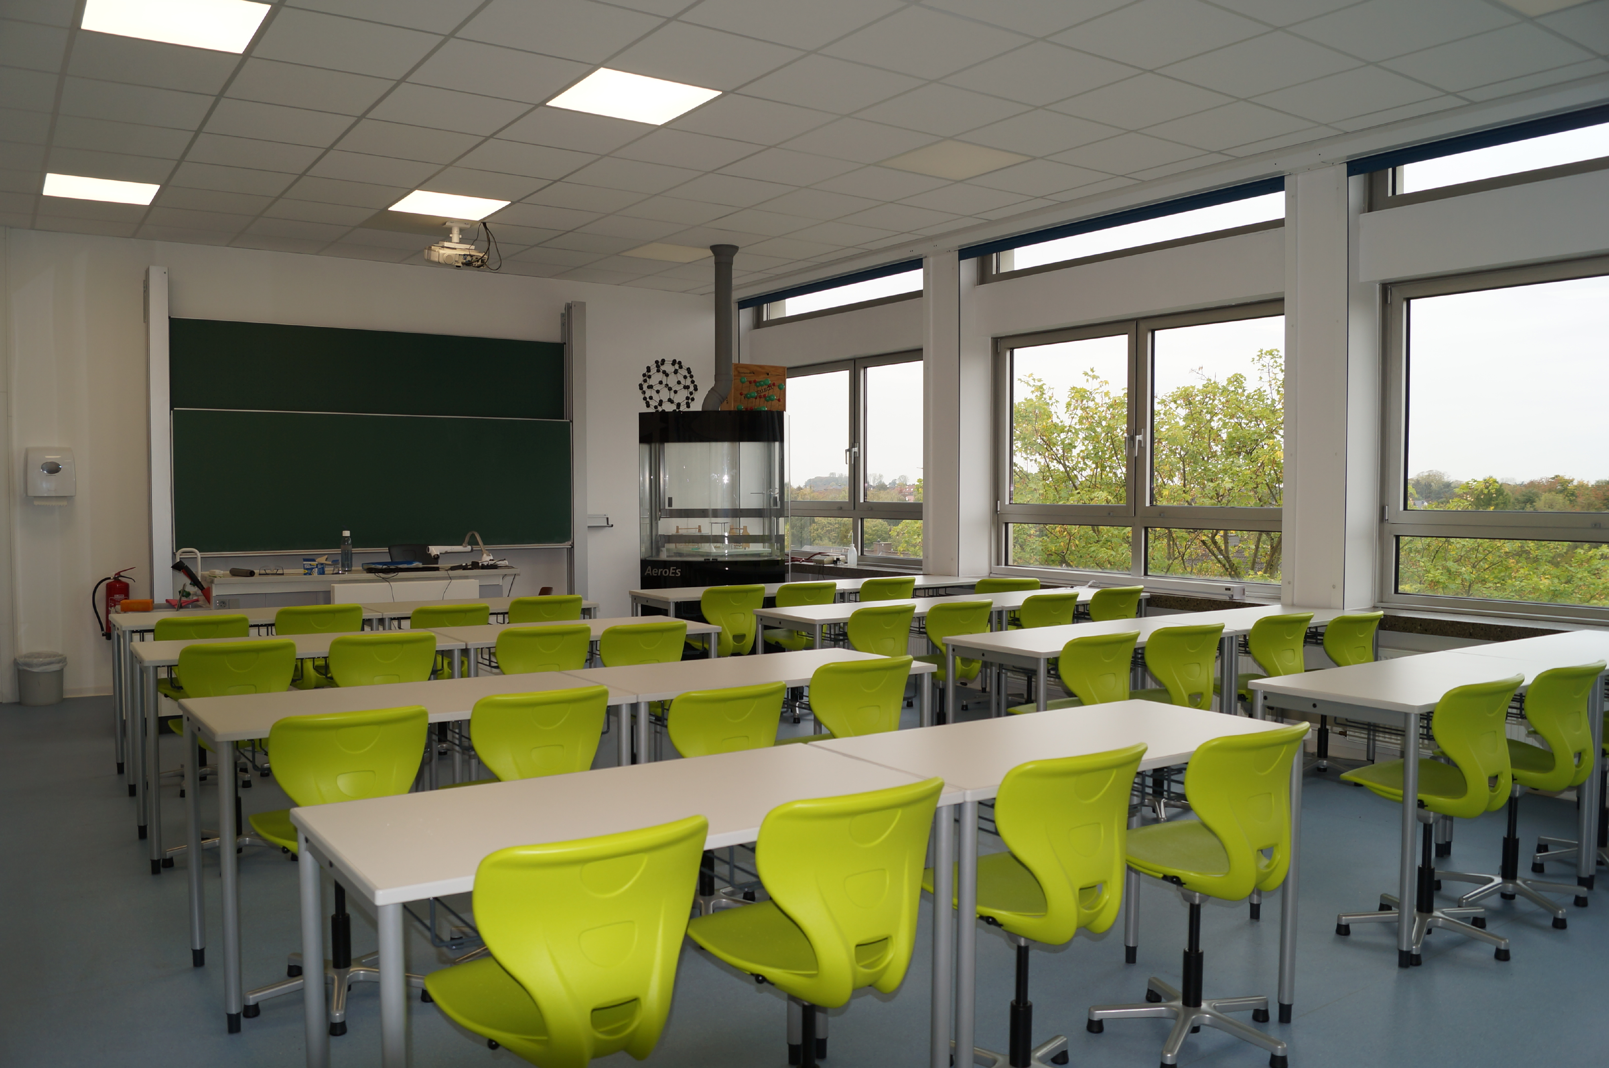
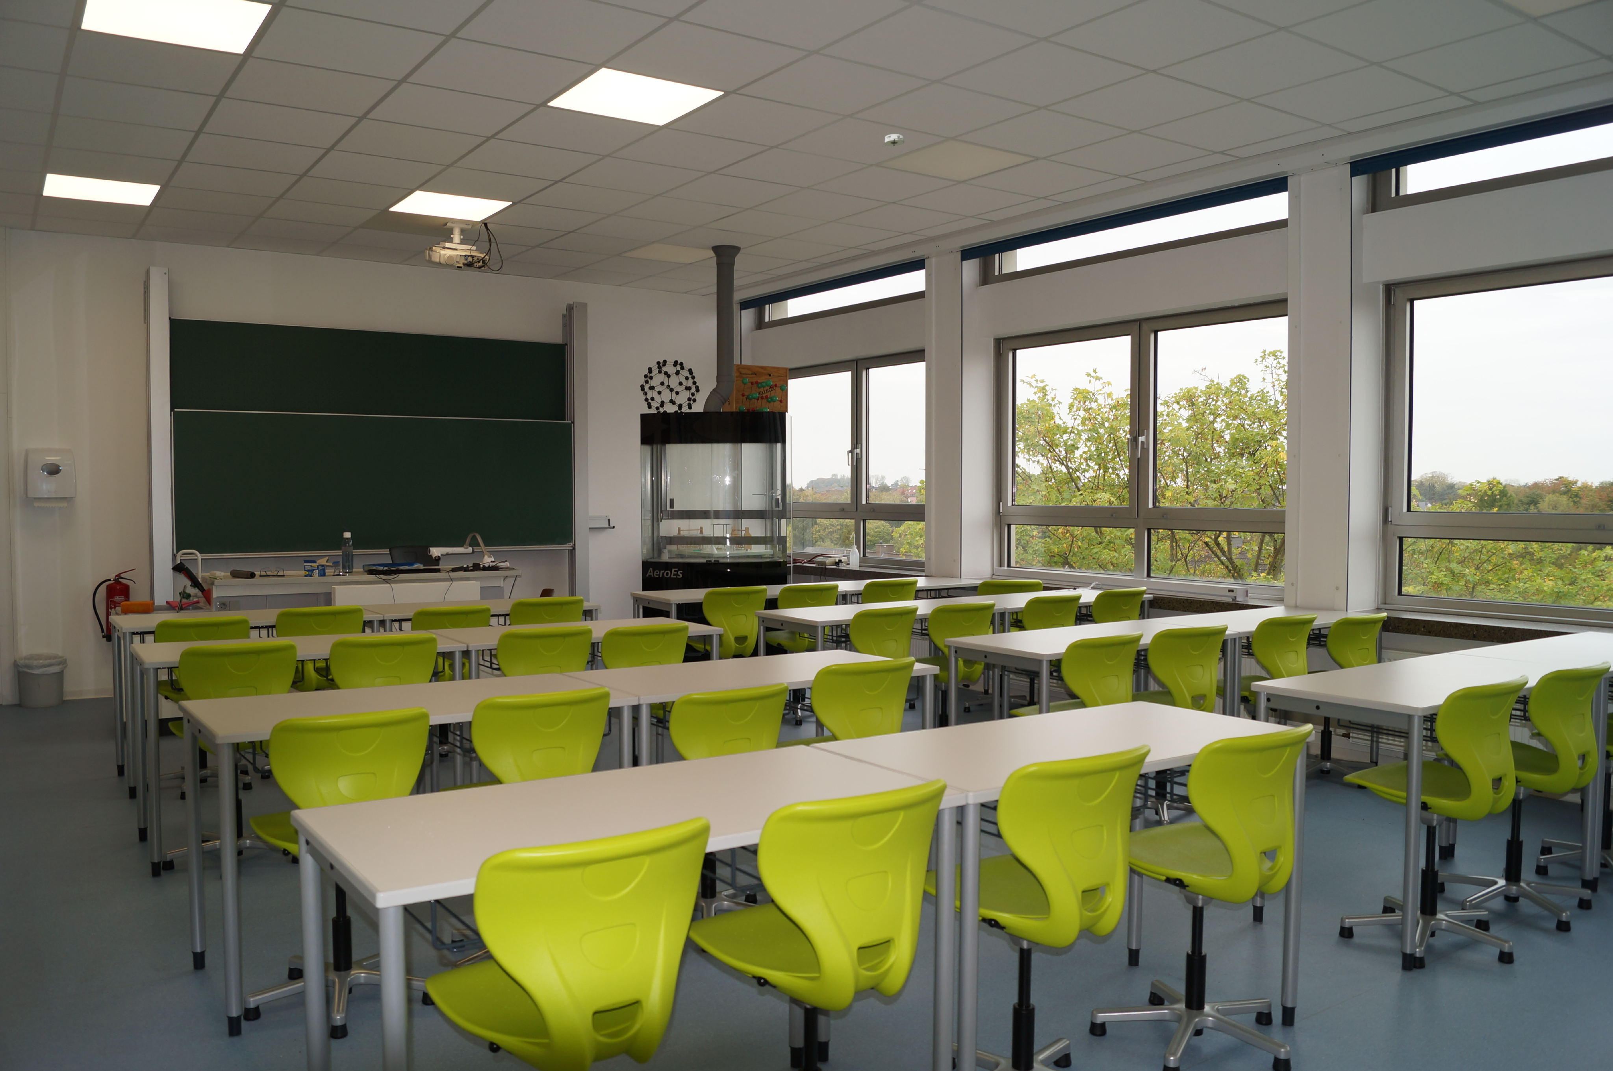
+ smoke detector [881,134,905,147]
